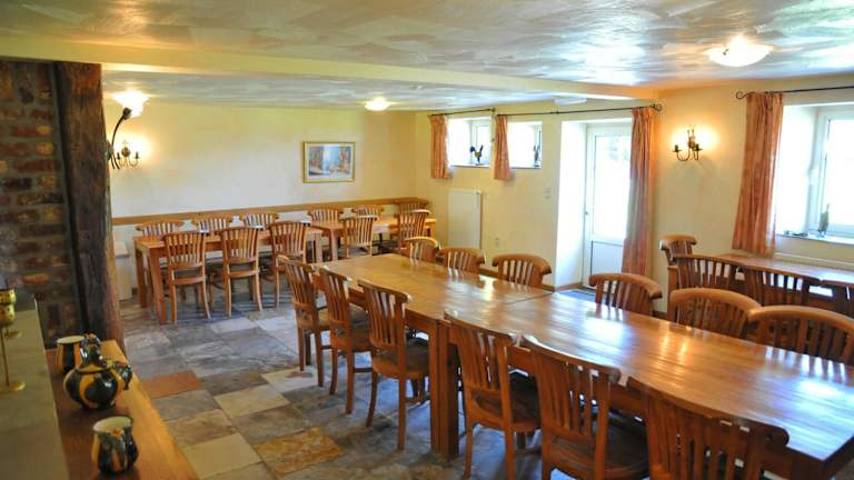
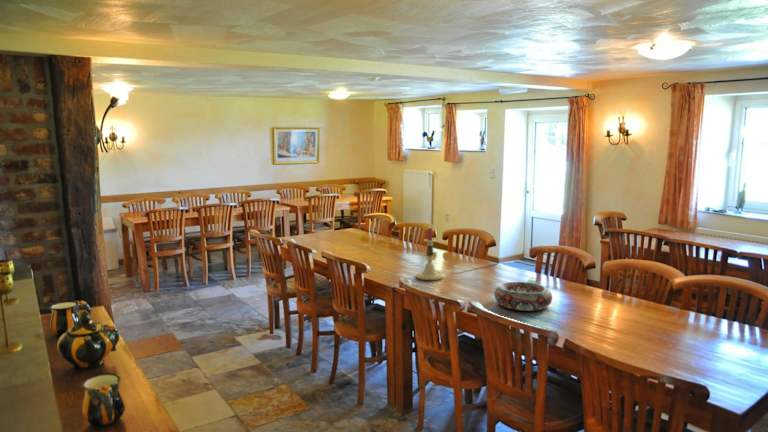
+ candlestick [415,227,444,281]
+ decorative bowl [493,281,553,312]
